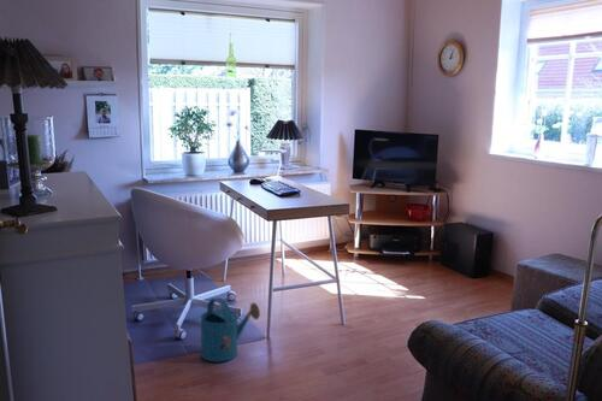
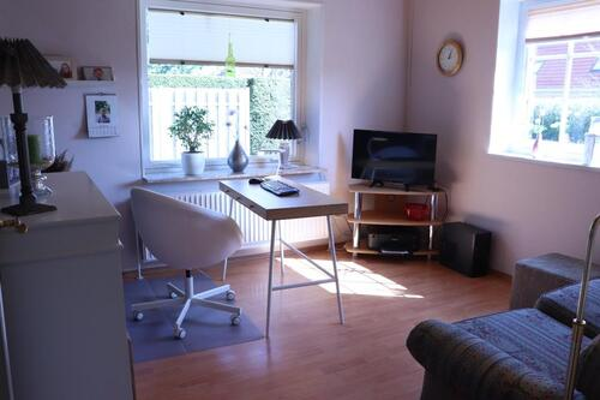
- watering can [200,296,261,362]
